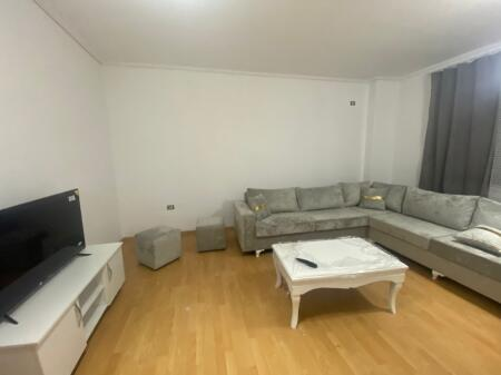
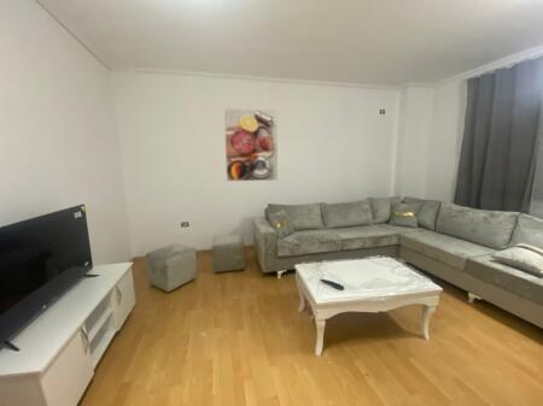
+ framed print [223,107,279,182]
